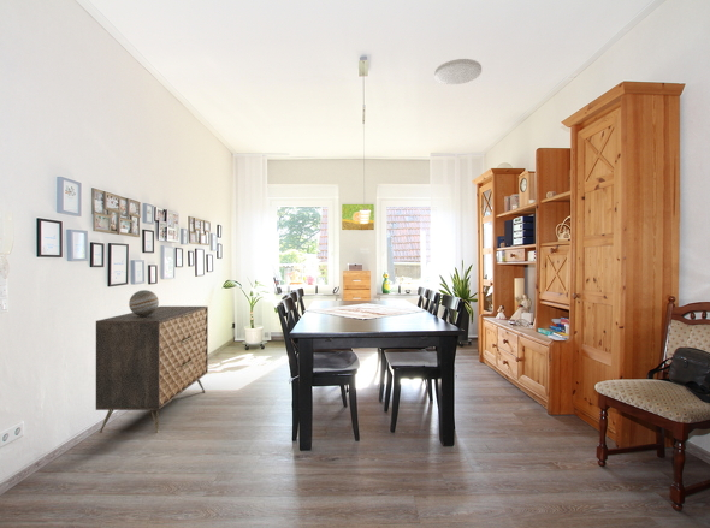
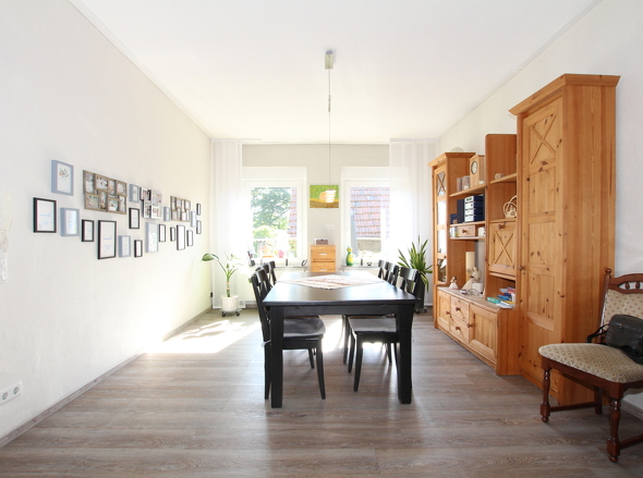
- ceiling light [433,58,483,85]
- dresser [95,305,209,434]
- decorative sphere [128,289,160,316]
